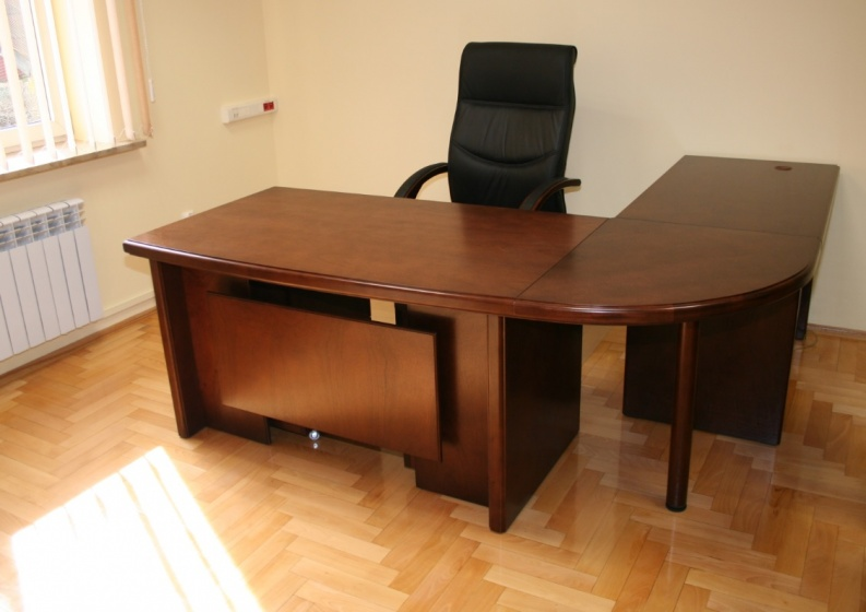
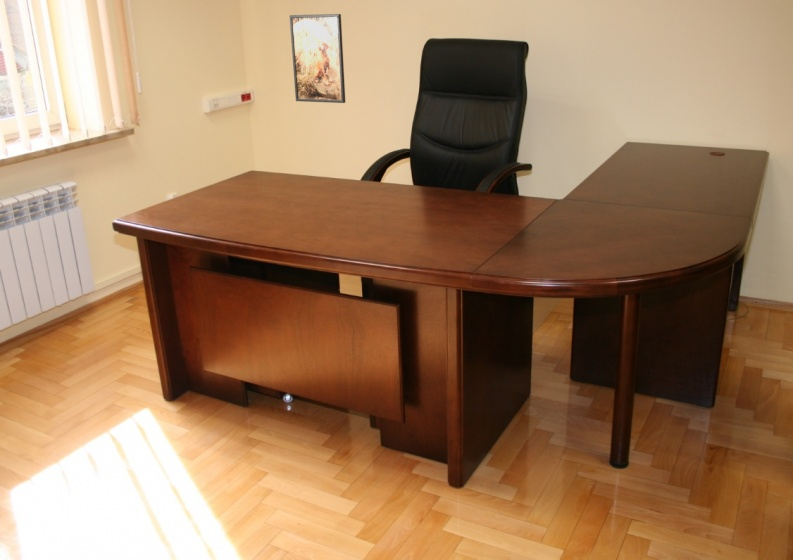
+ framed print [289,13,346,104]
